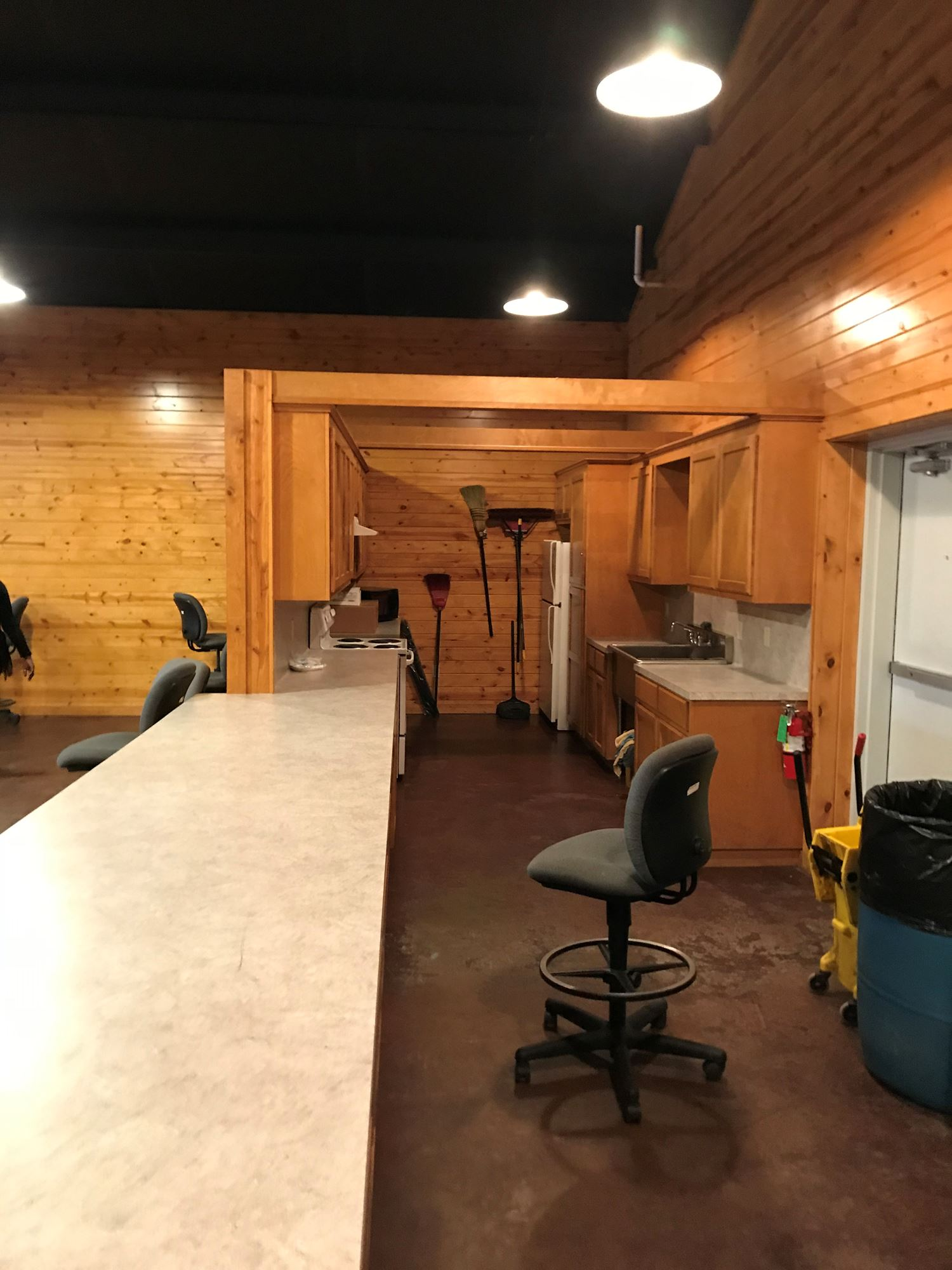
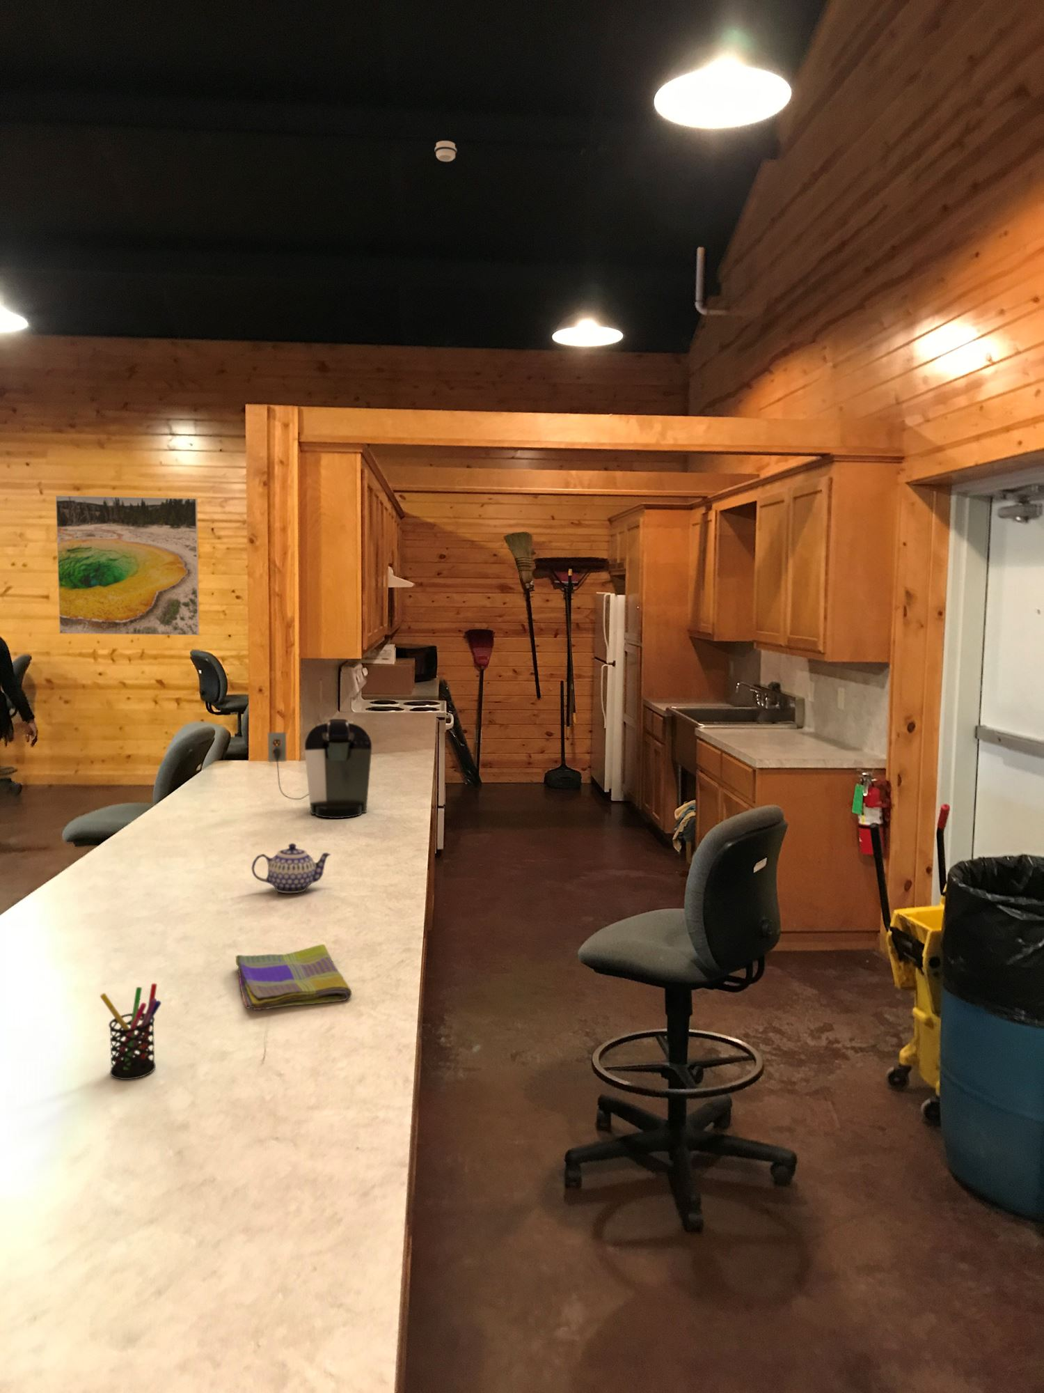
+ pen holder [100,983,162,1080]
+ teapot [251,842,332,894]
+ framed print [55,495,200,636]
+ smoke detector [434,140,457,162]
+ coffee maker [268,718,373,819]
+ dish towel [236,943,352,1010]
